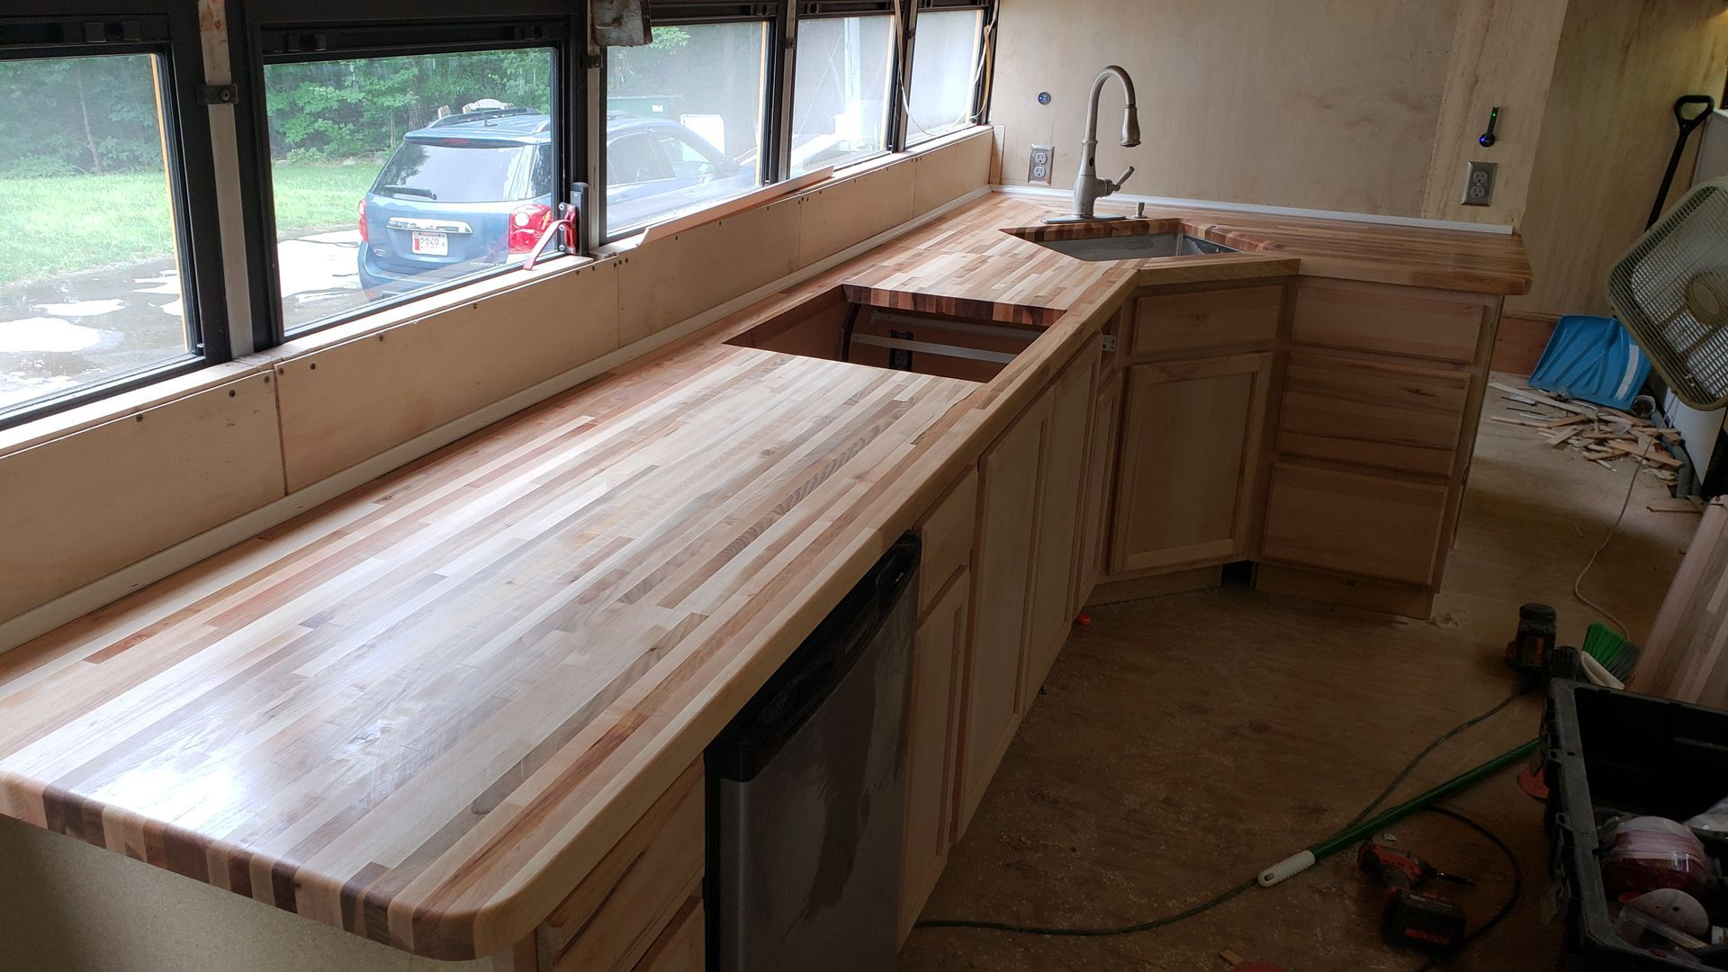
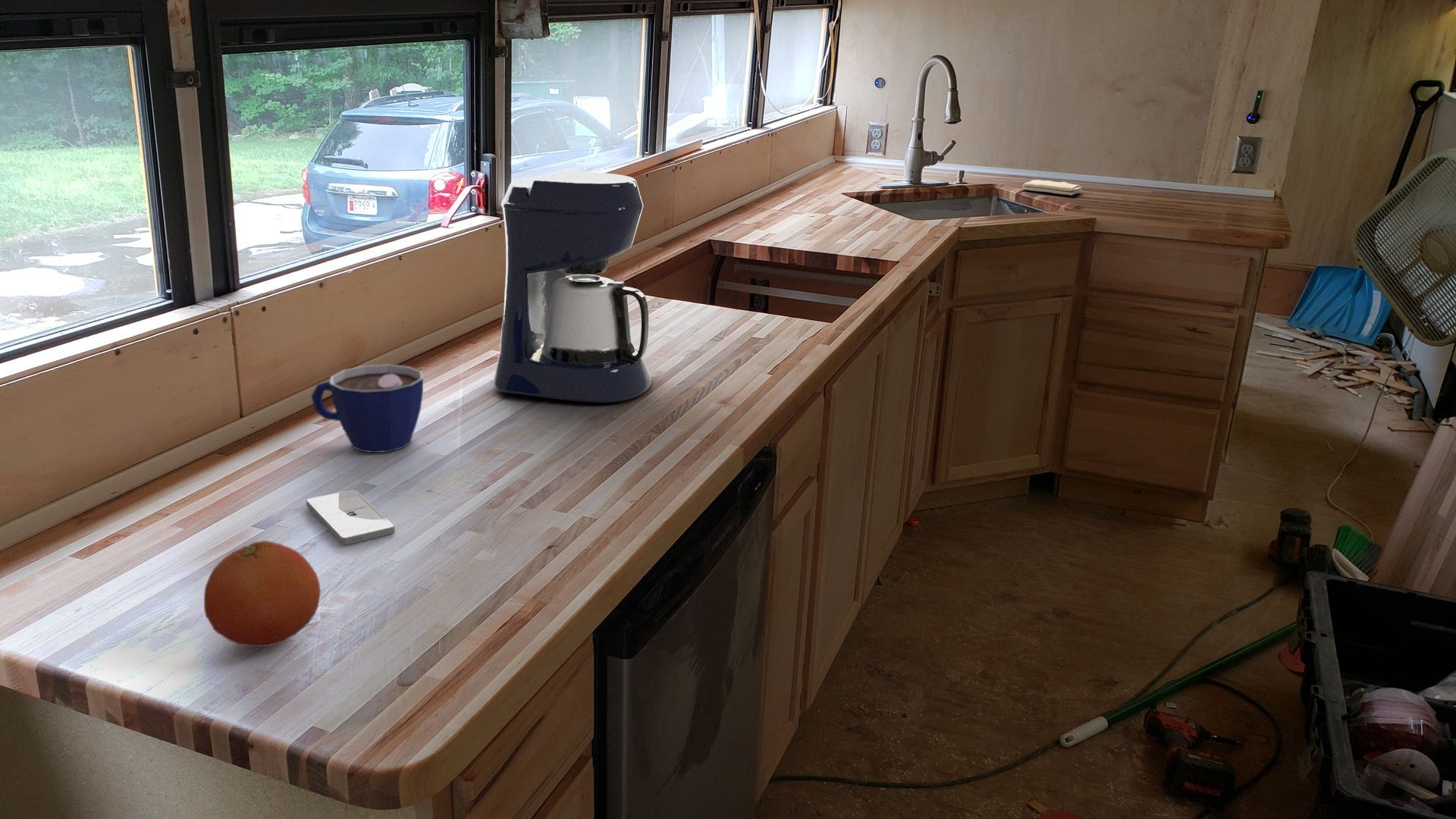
+ cup [310,364,424,453]
+ fruit [203,540,322,648]
+ smartphone [306,489,396,545]
+ coffee maker [493,169,652,403]
+ washcloth [1021,179,1083,196]
